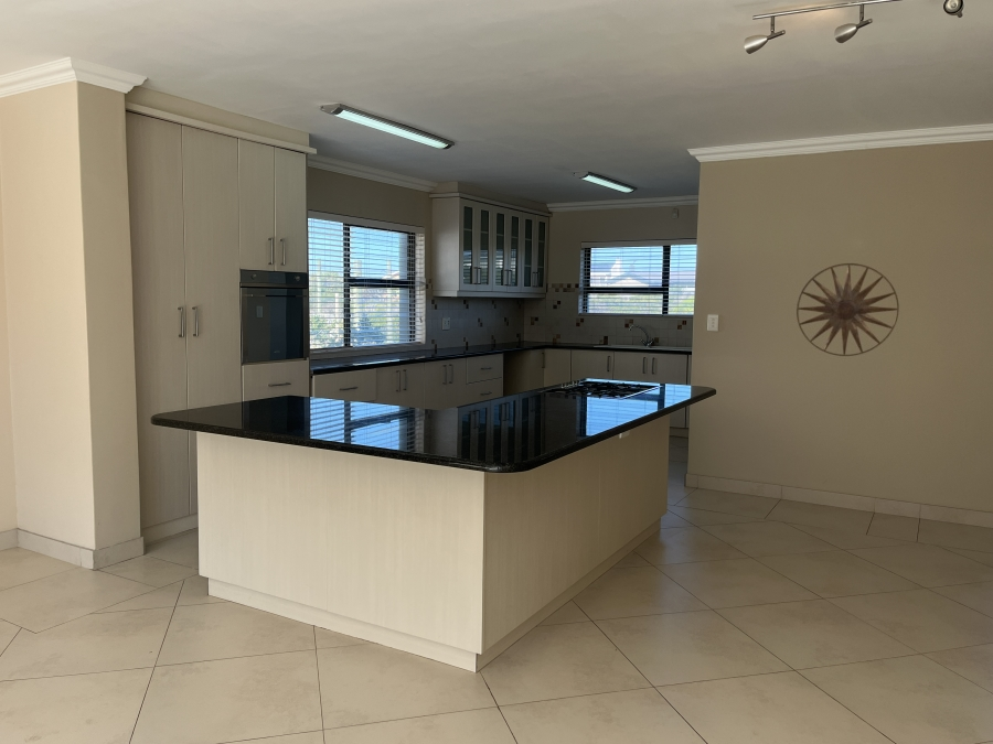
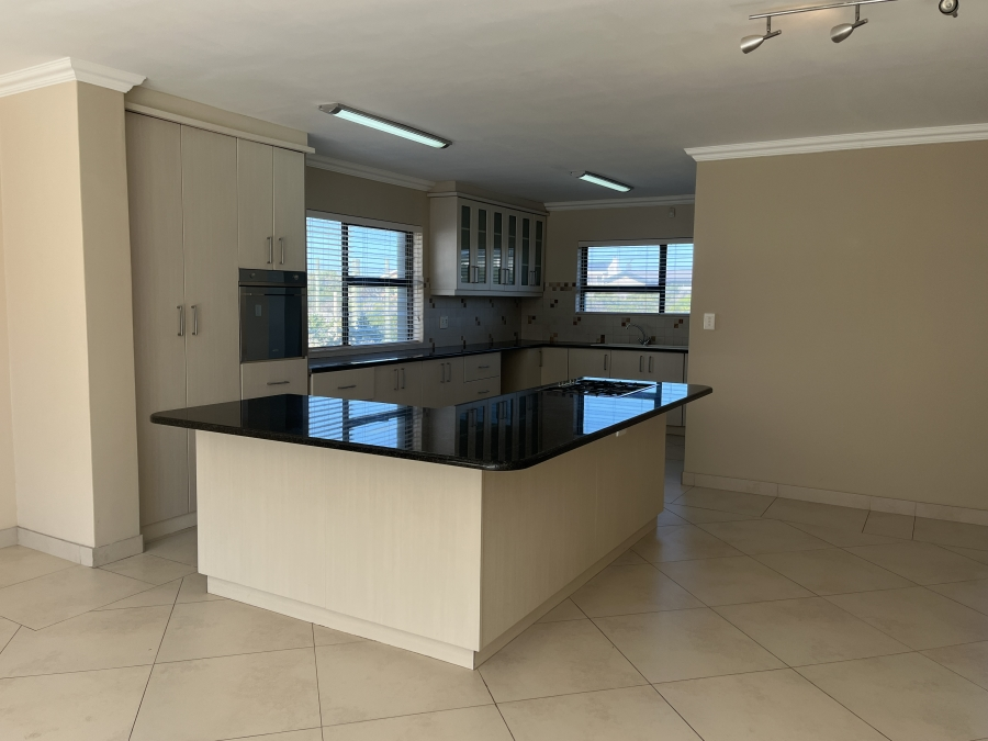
- wall art [796,262,900,357]
